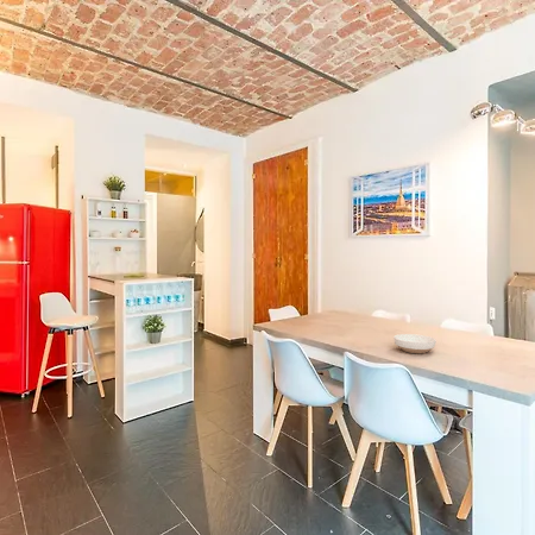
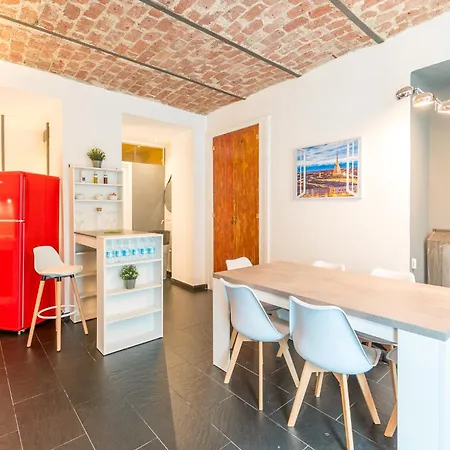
- bowl [392,333,438,354]
